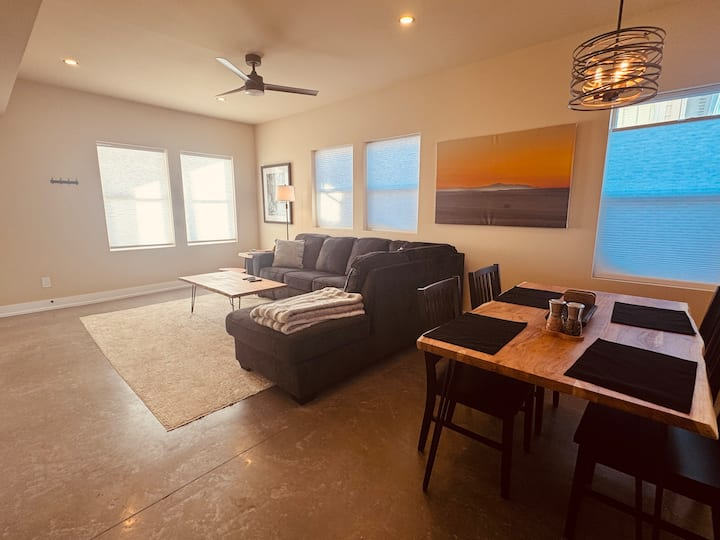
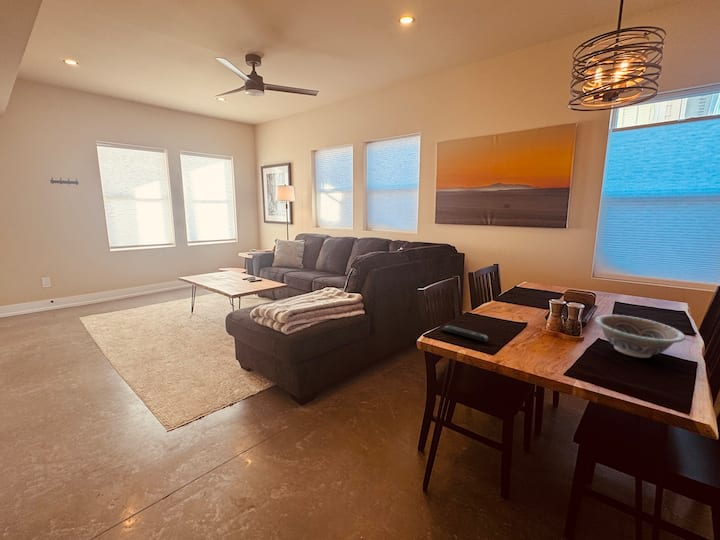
+ decorative bowl [594,314,686,359]
+ remote control [440,324,489,343]
